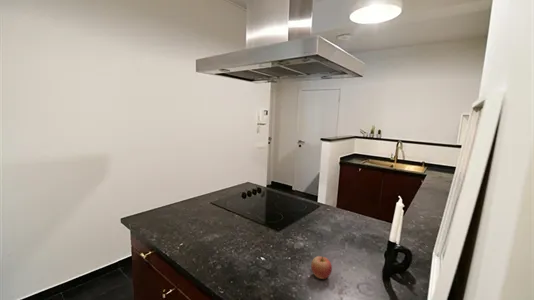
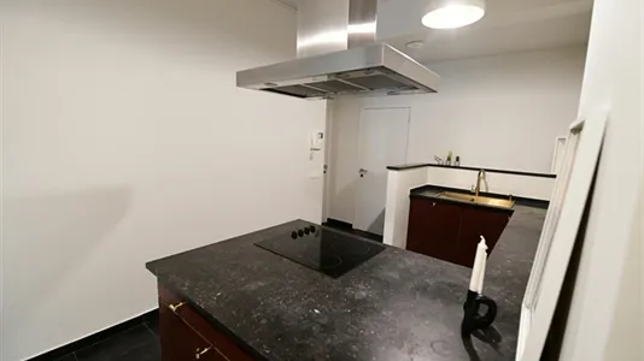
- apple [310,255,333,280]
